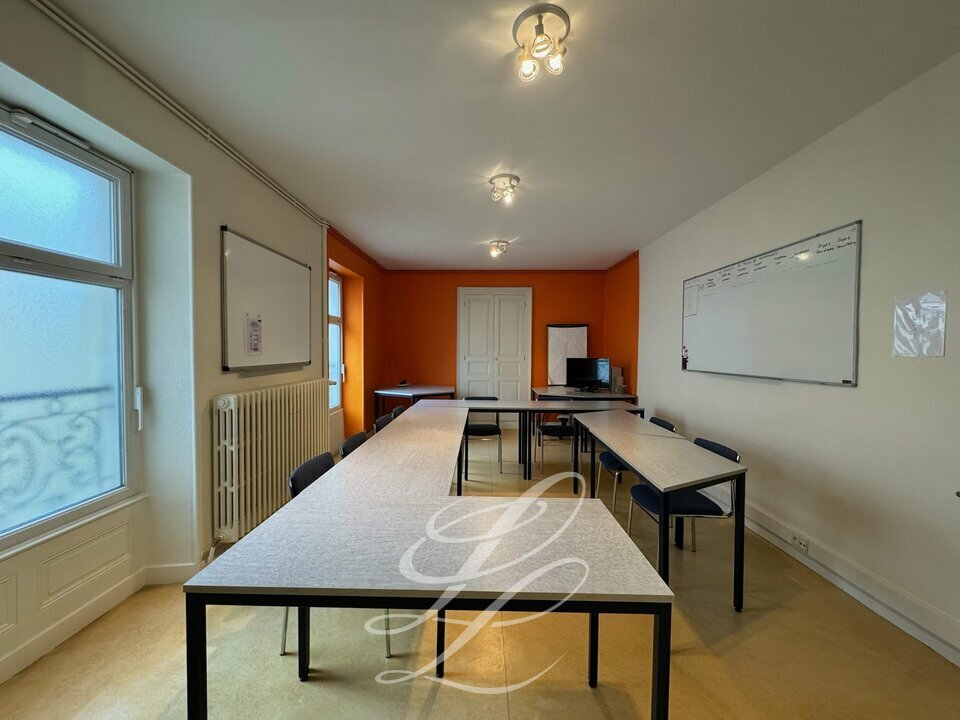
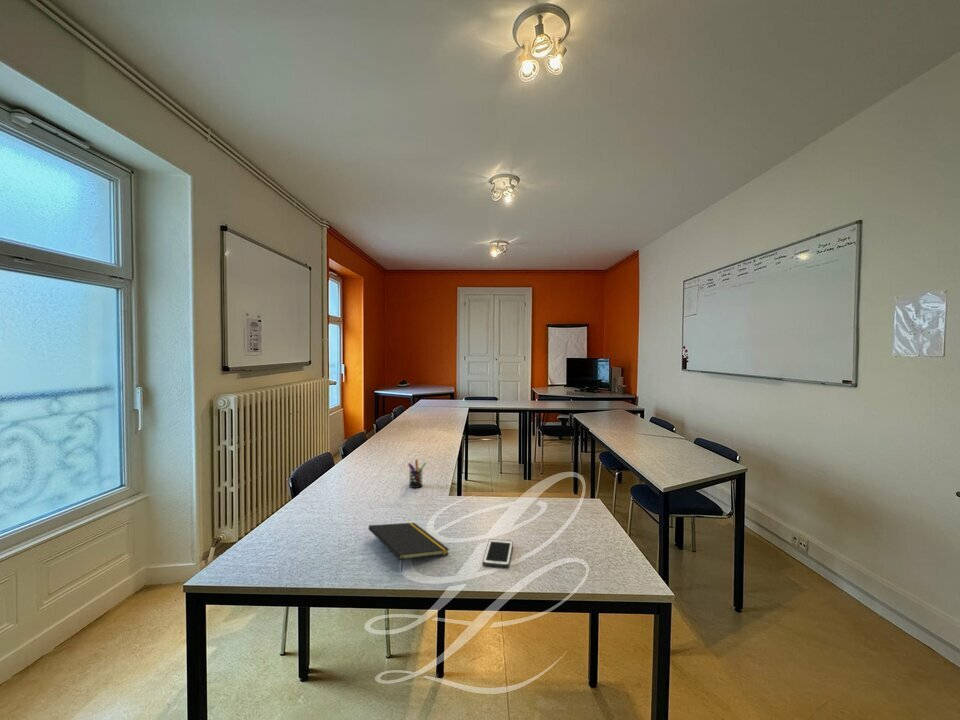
+ cell phone [482,538,514,568]
+ notepad [367,522,450,573]
+ pen holder [407,458,427,489]
